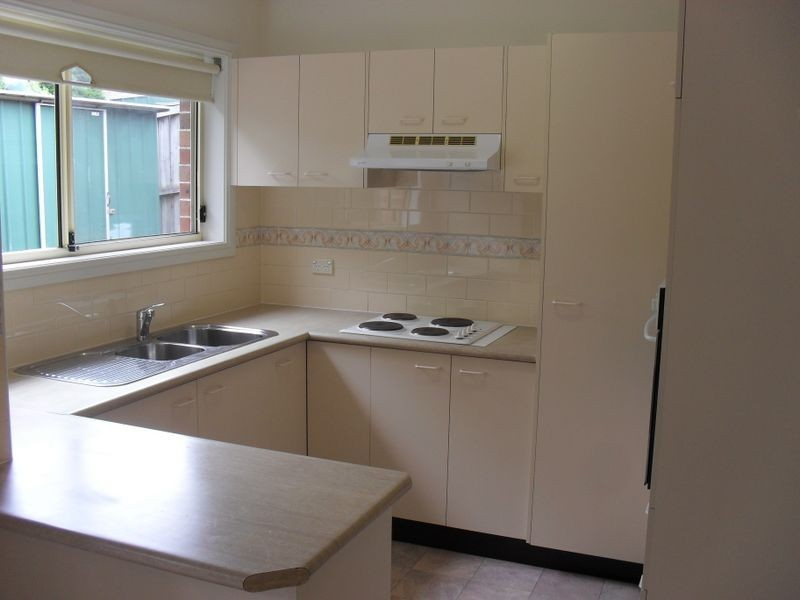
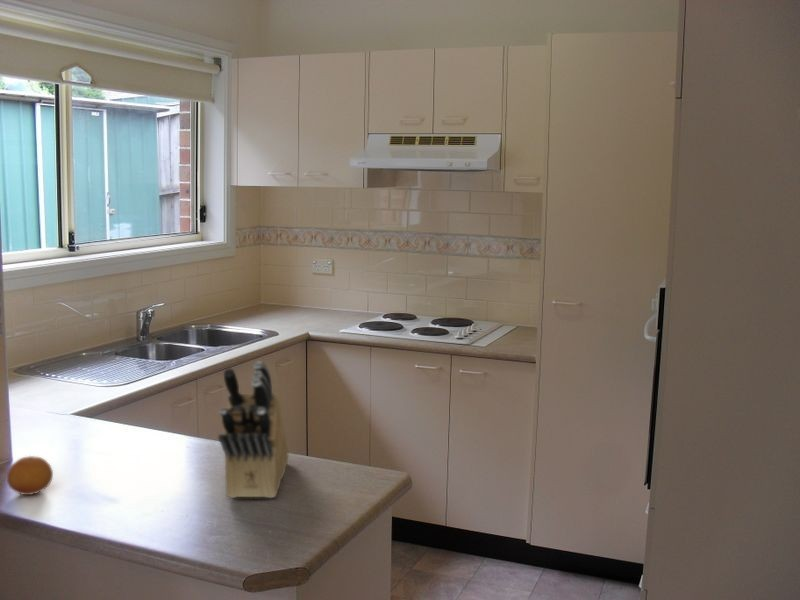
+ fruit [6,455,54,496]
+ knife block [217,360,290,499]
